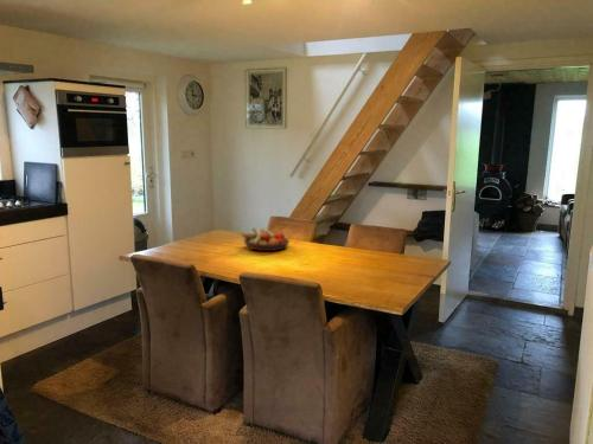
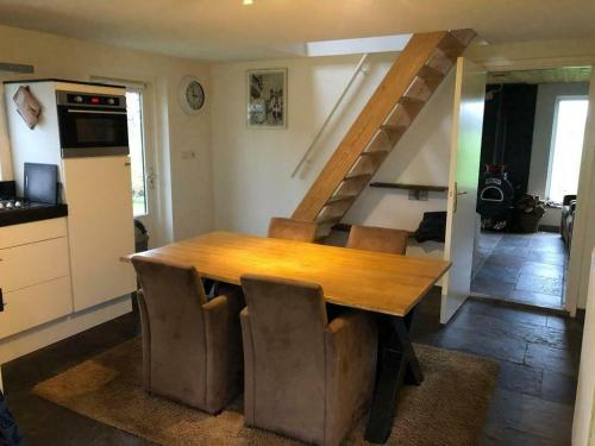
- fruit bowl [241,226,291,252]
